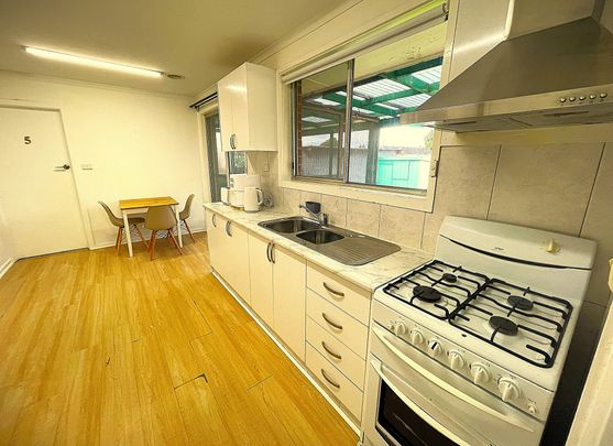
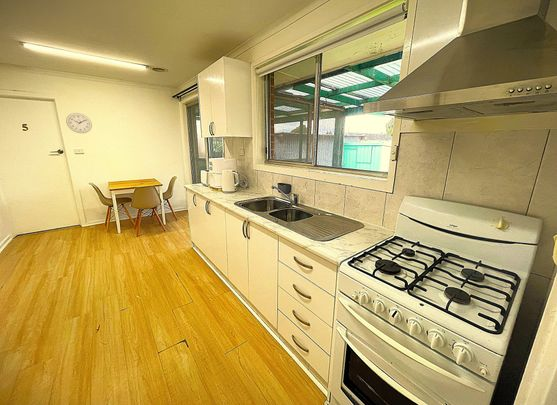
+ wall clock [65,112,93,134]
